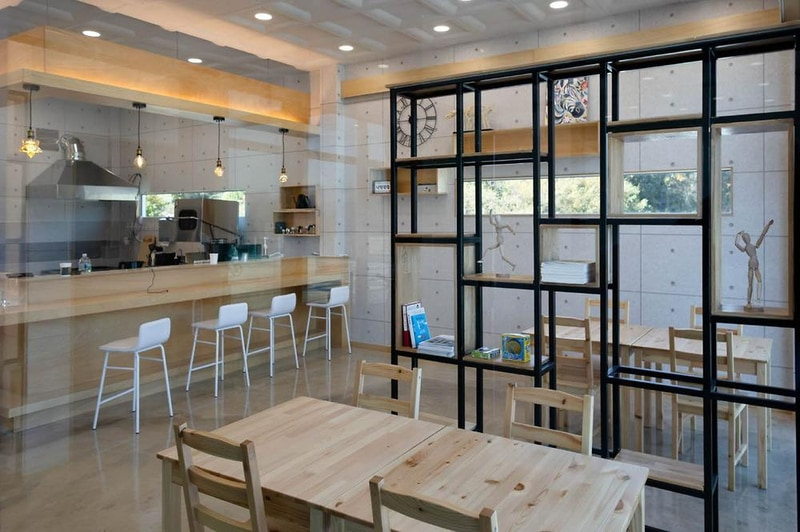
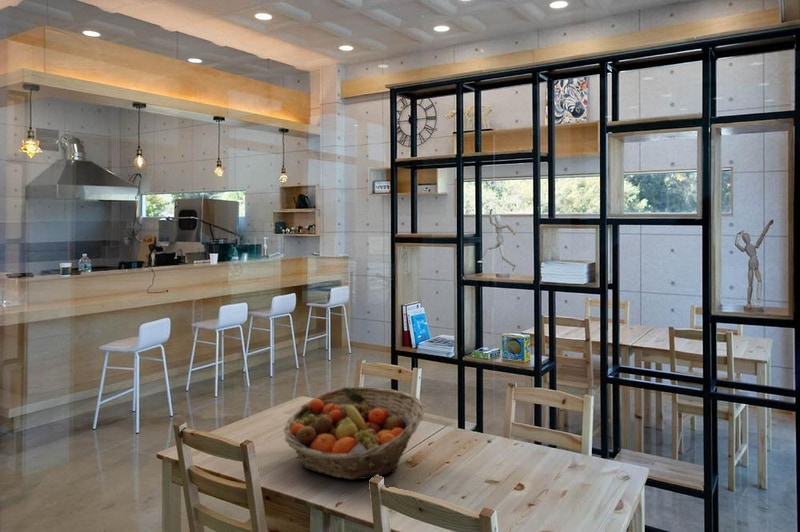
+ fruit basket [283,386,425,480]
